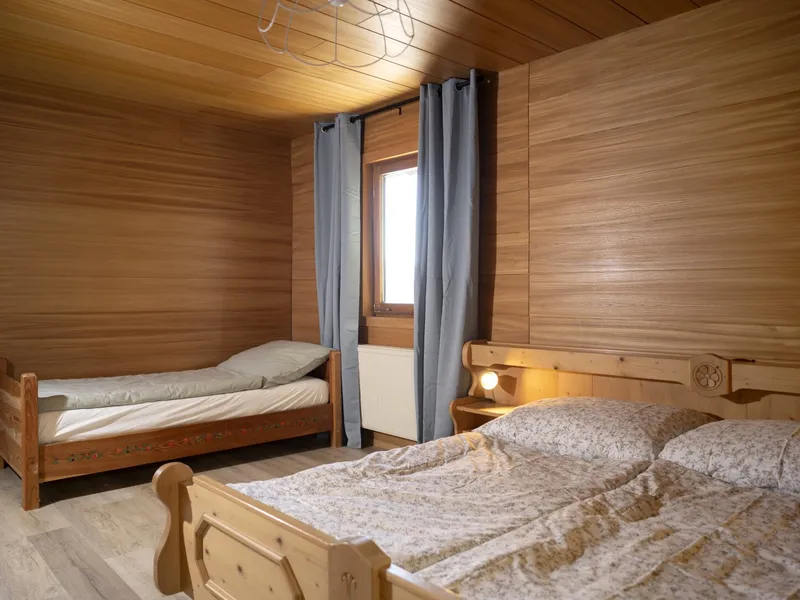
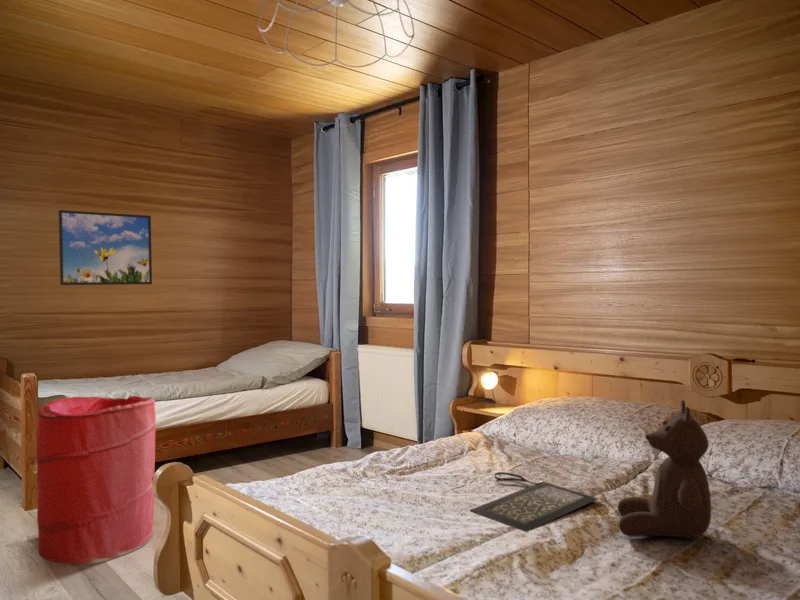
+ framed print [57,209,153,286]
+ teddy bear [616,399,712,539]
+ clutch bag [469,471,600,533]
+ laundry hamper [35,395,157,565]
